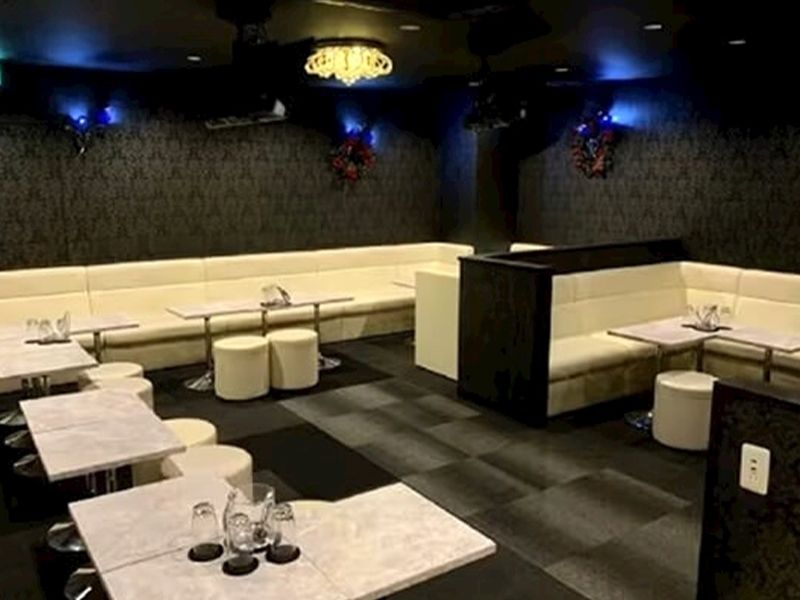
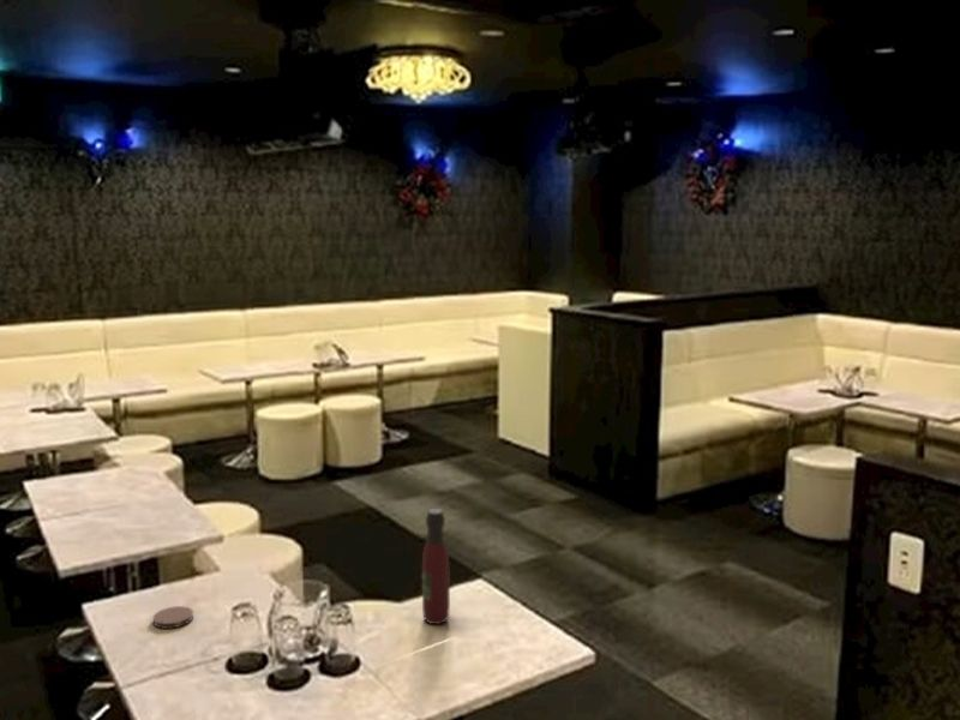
+ coaster [151,605,194,630]
+ wine bottle [421,508,451,625]
